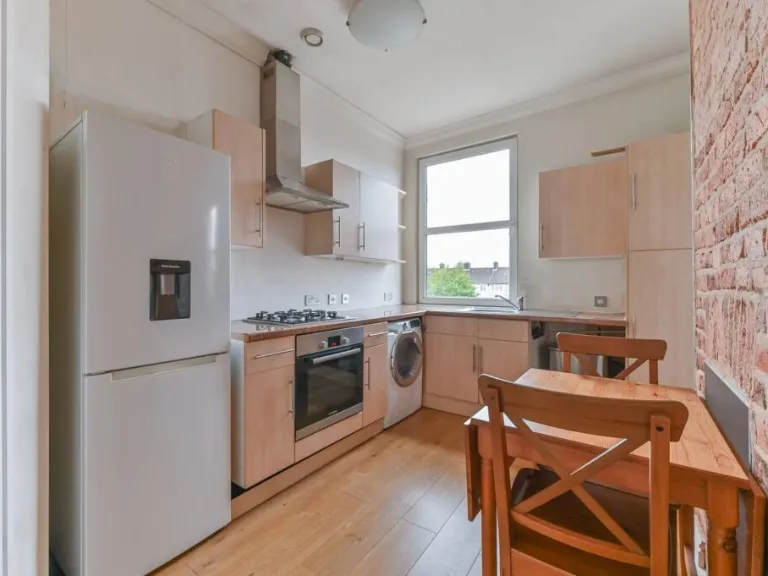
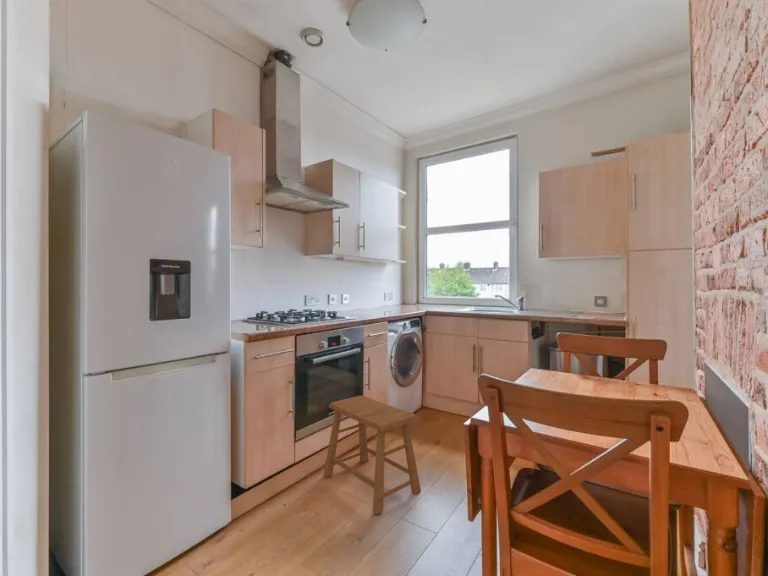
+ stool [323,395,422,515]
